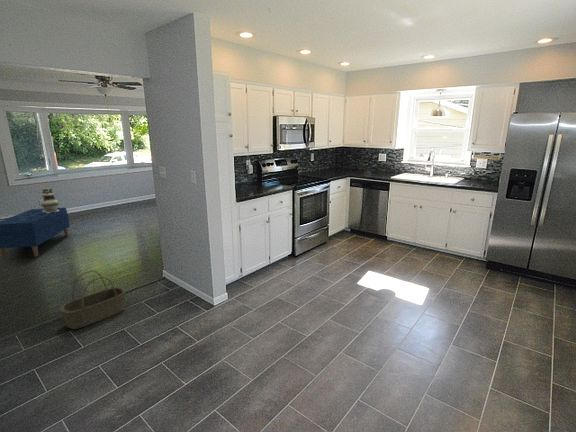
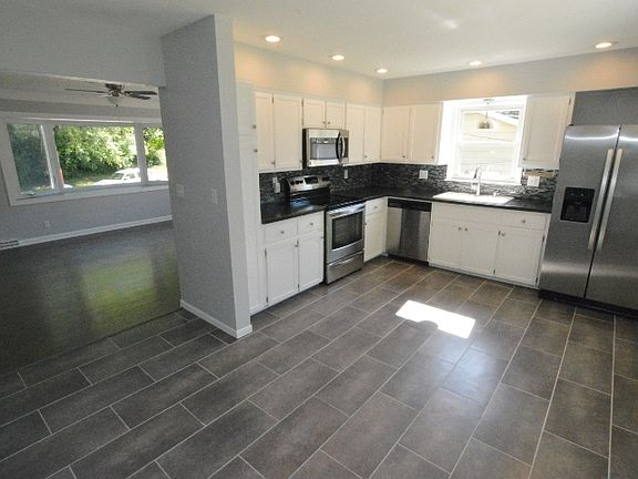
- decorative urn [40,187,60,213]
- bench [0,207,71,260]
- basket [59,270,127,330]
